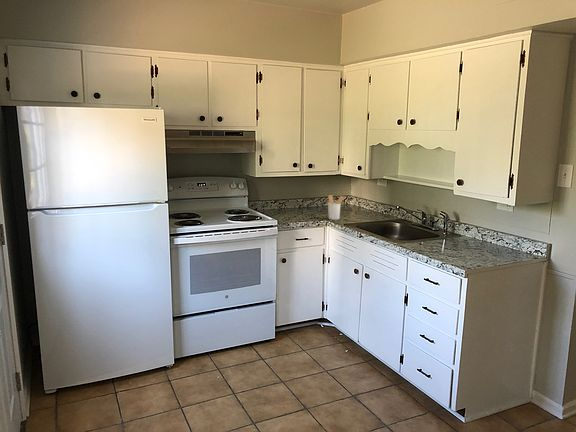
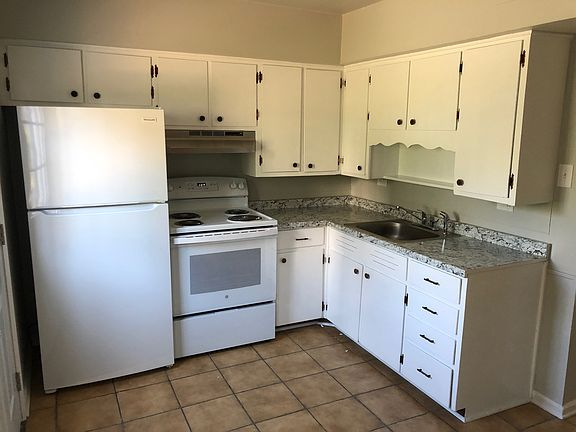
- utensil holder [327,194,346,221]
